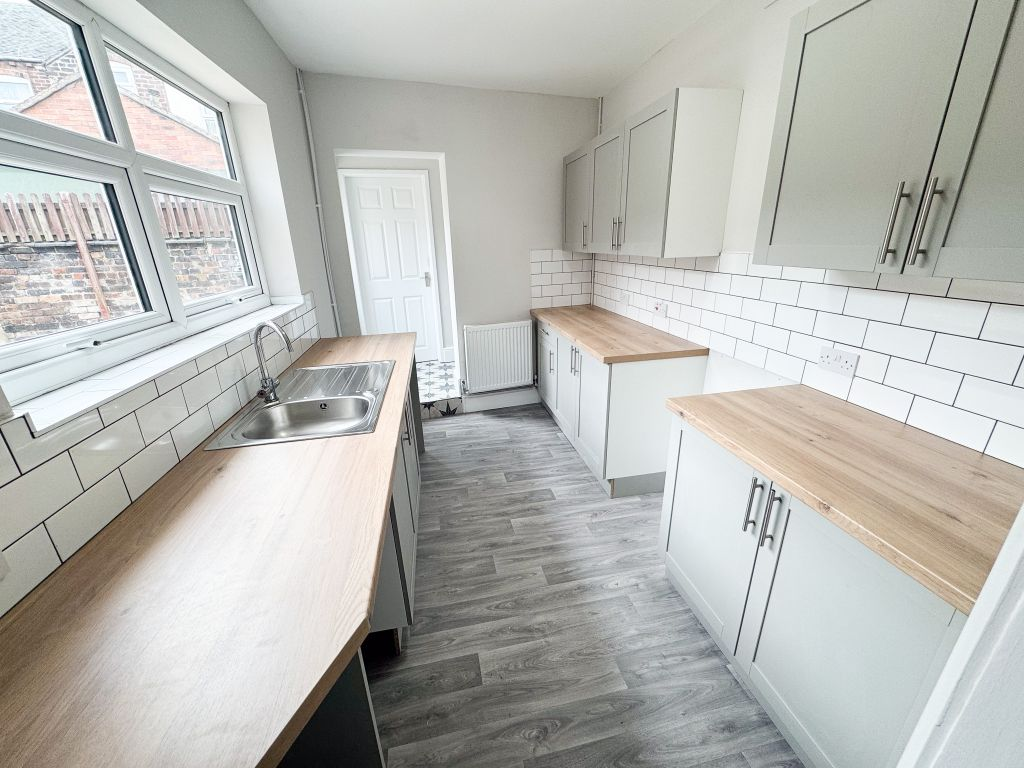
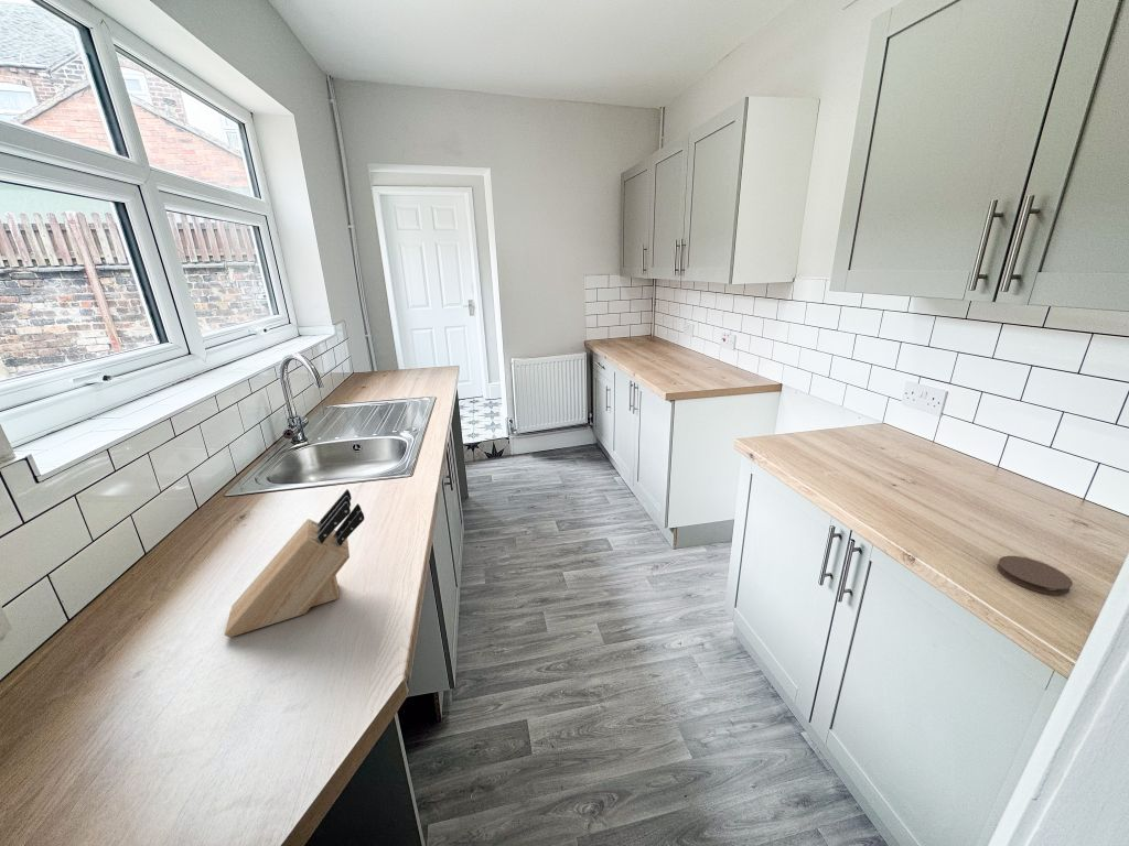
+ coaster [996,555,1074,596]
+ knife block [223,488,365,638]
